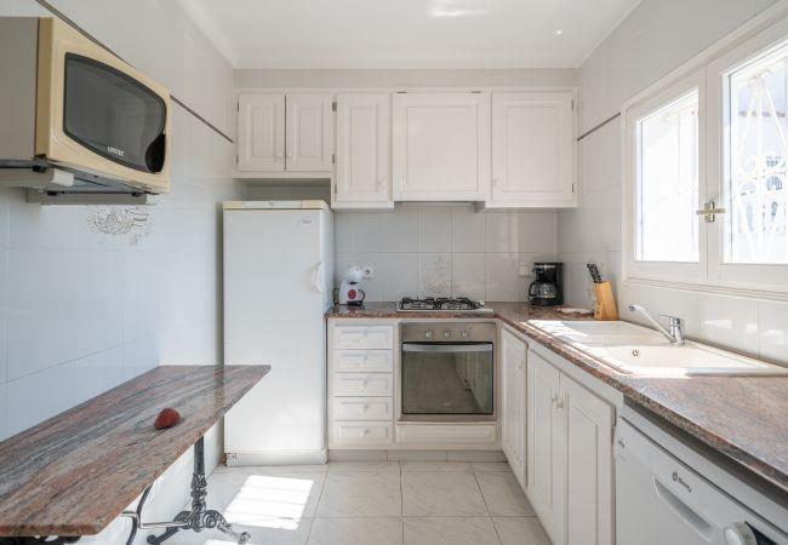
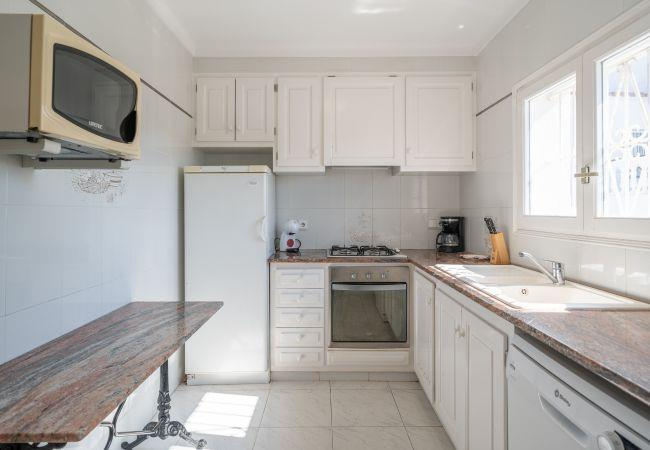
- fruit [153,407,182,430]
